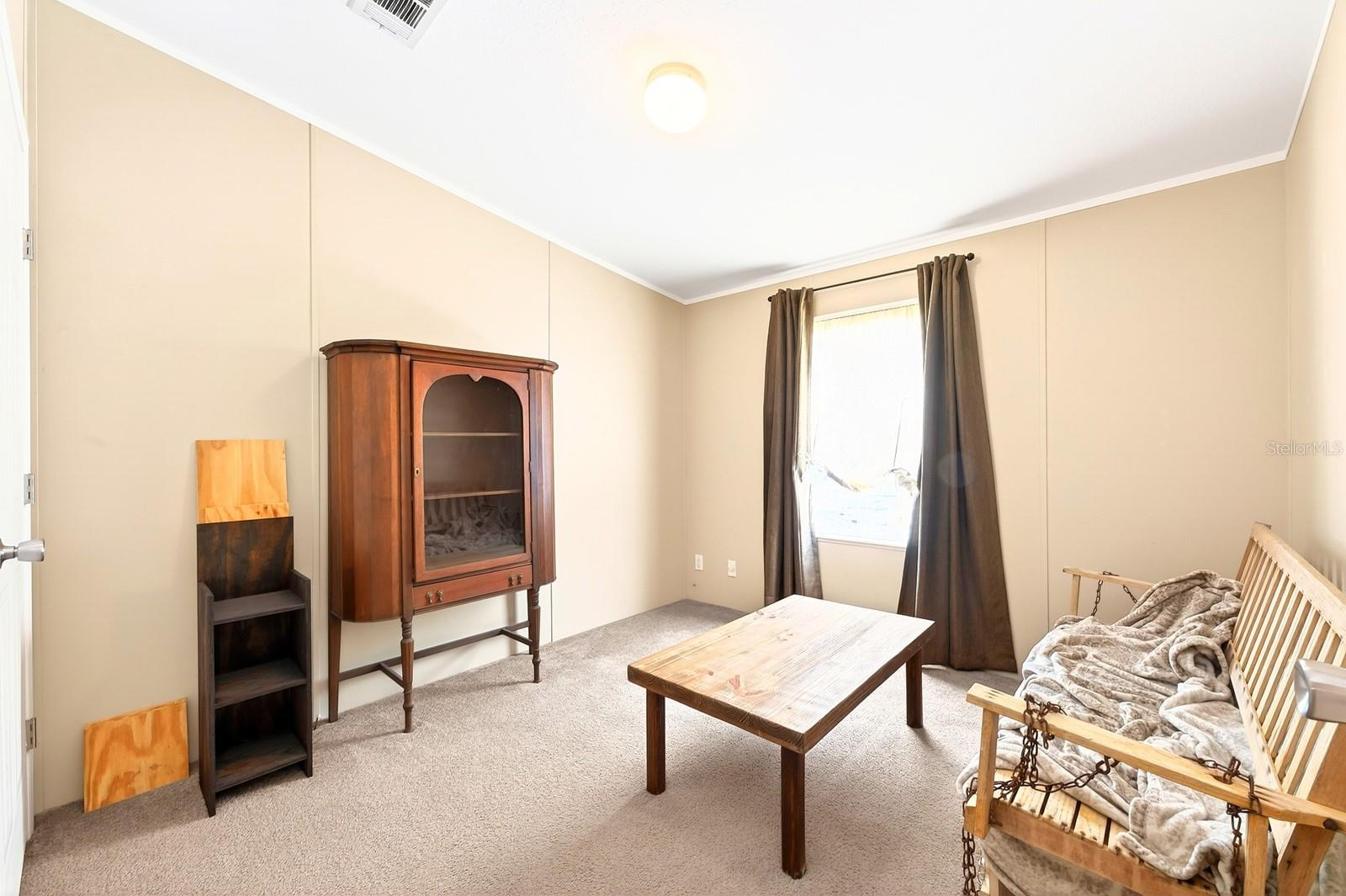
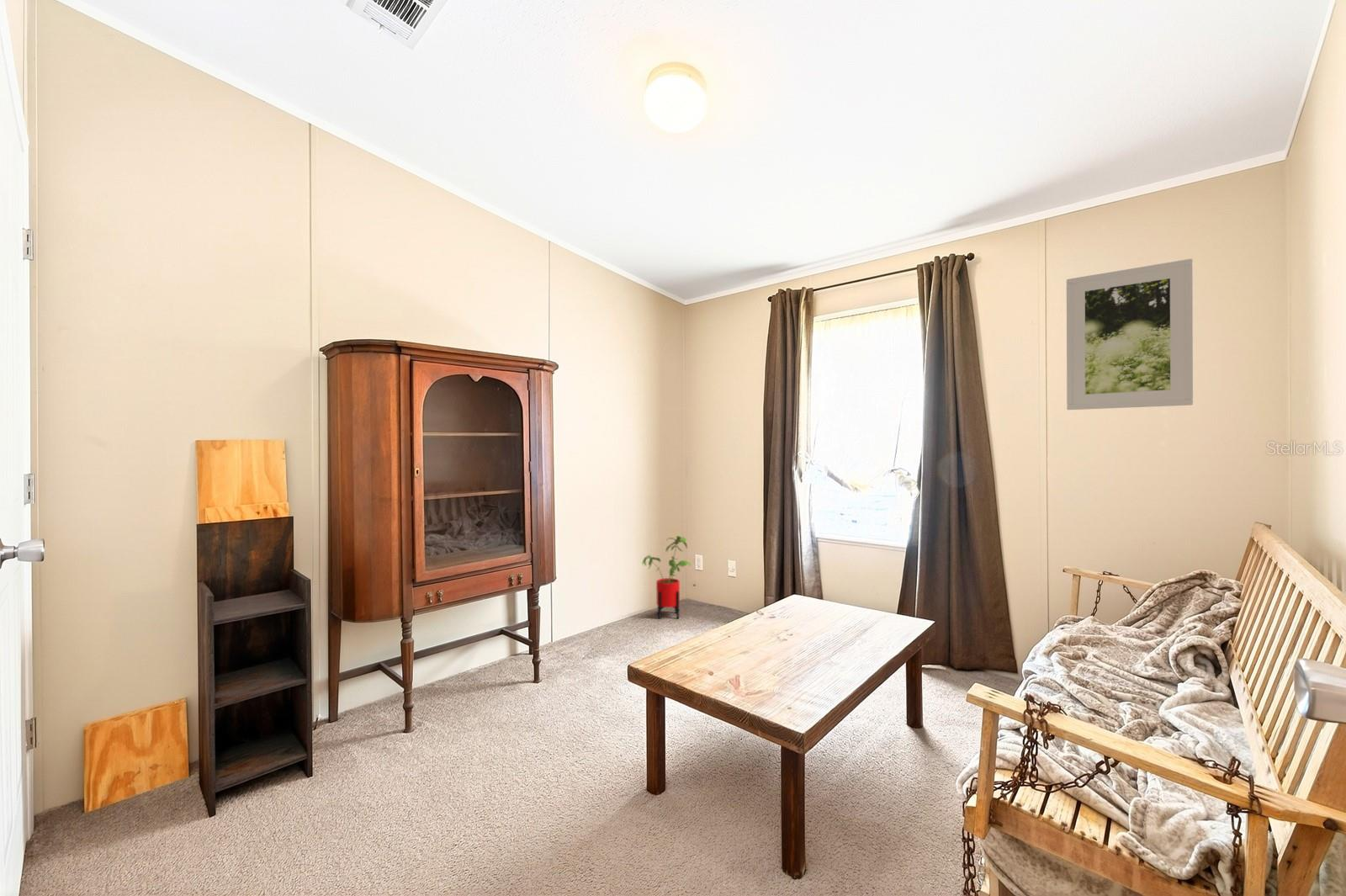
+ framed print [1066,258,1194,411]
+ house plant [642,535,692,620]
